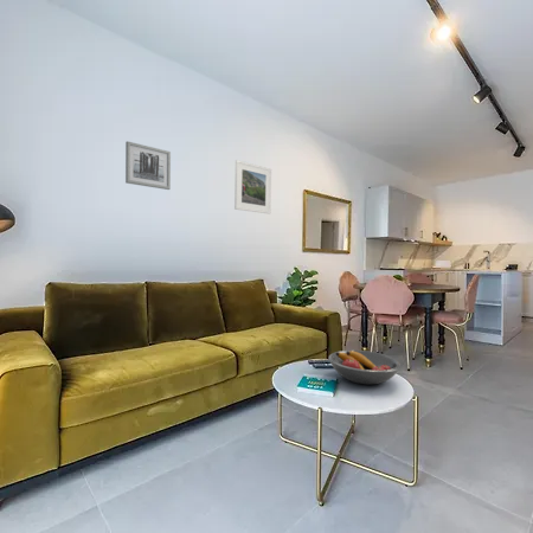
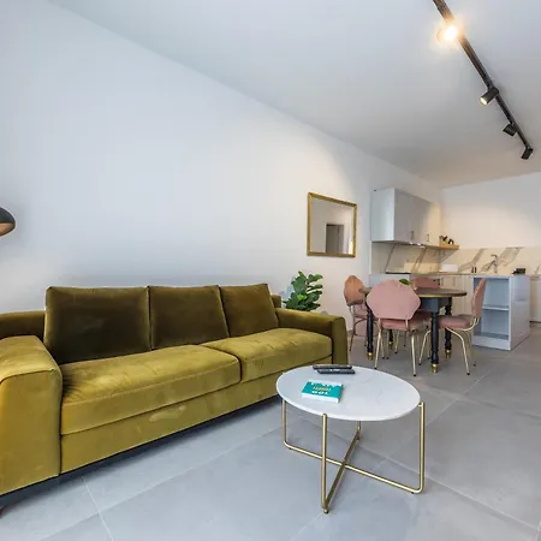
- fruit bowl [328,349,402,385]
- wall art [124,140,172,191]
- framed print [233,159,272,214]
